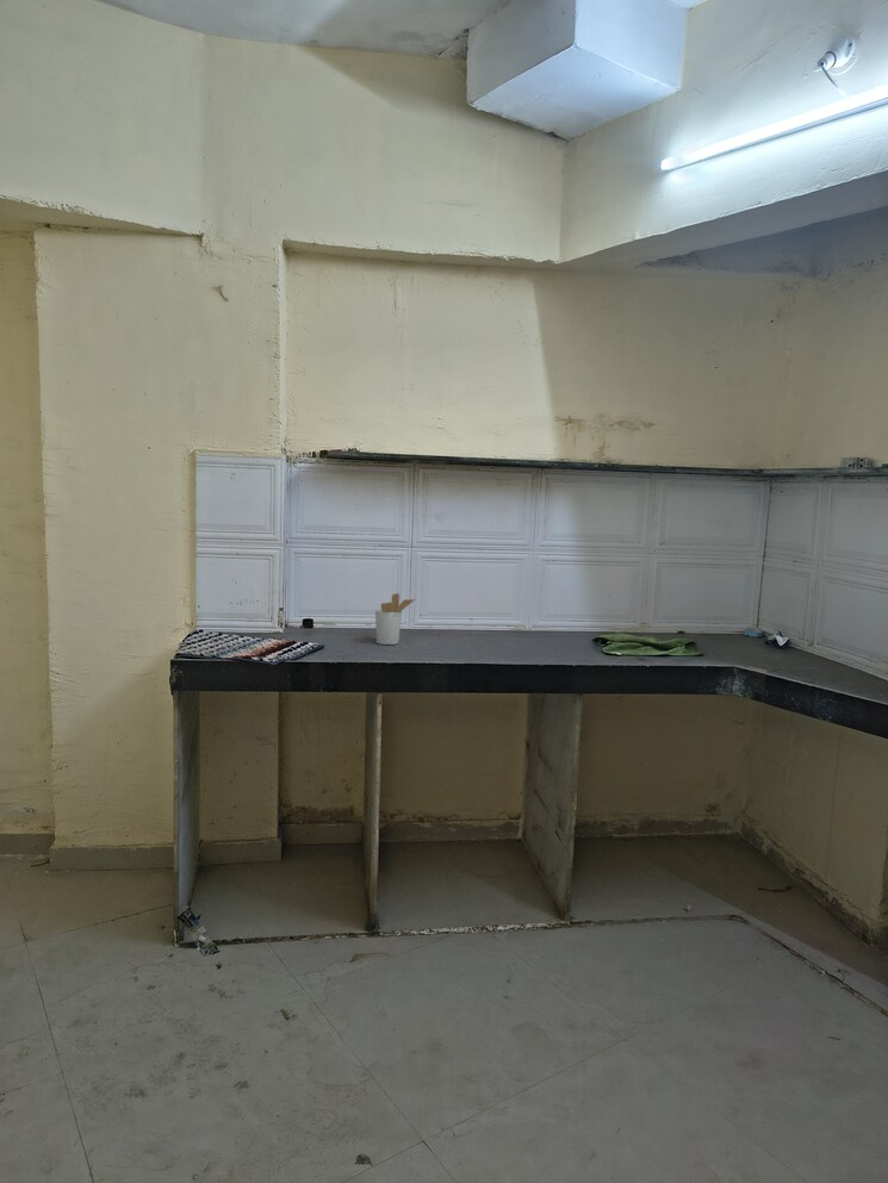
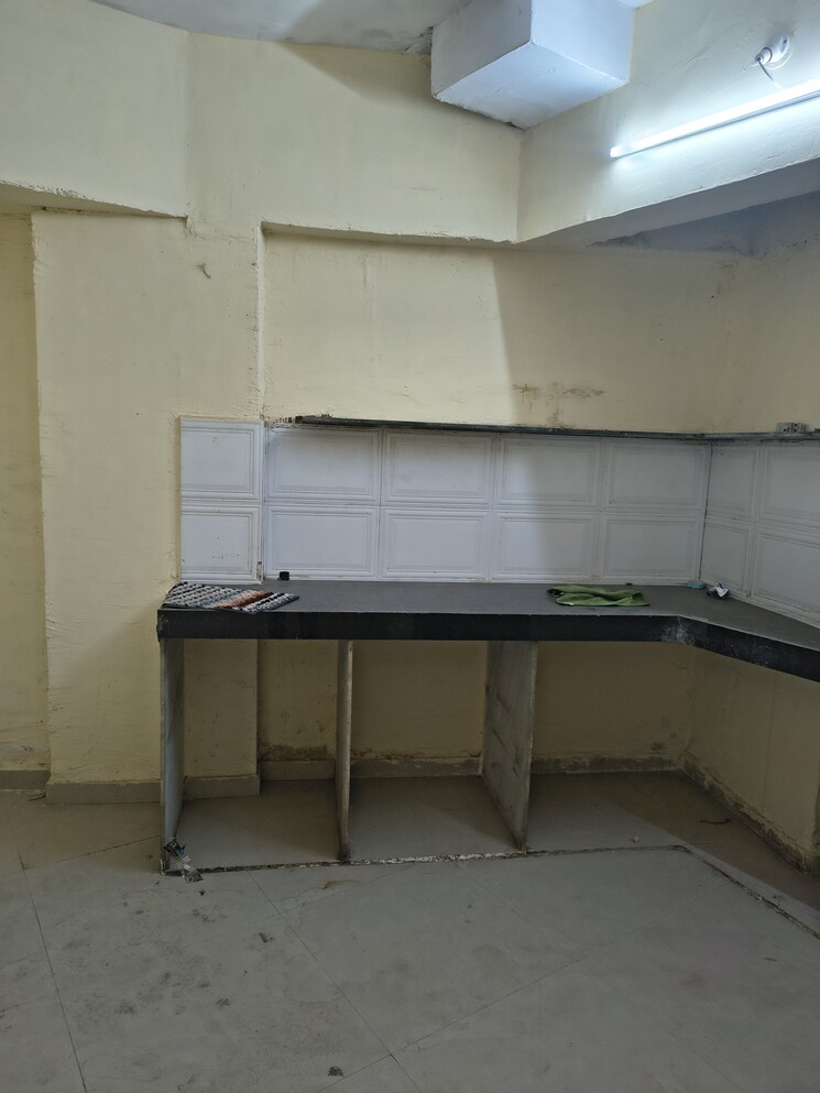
- utensil holder [374,592,417,646]
